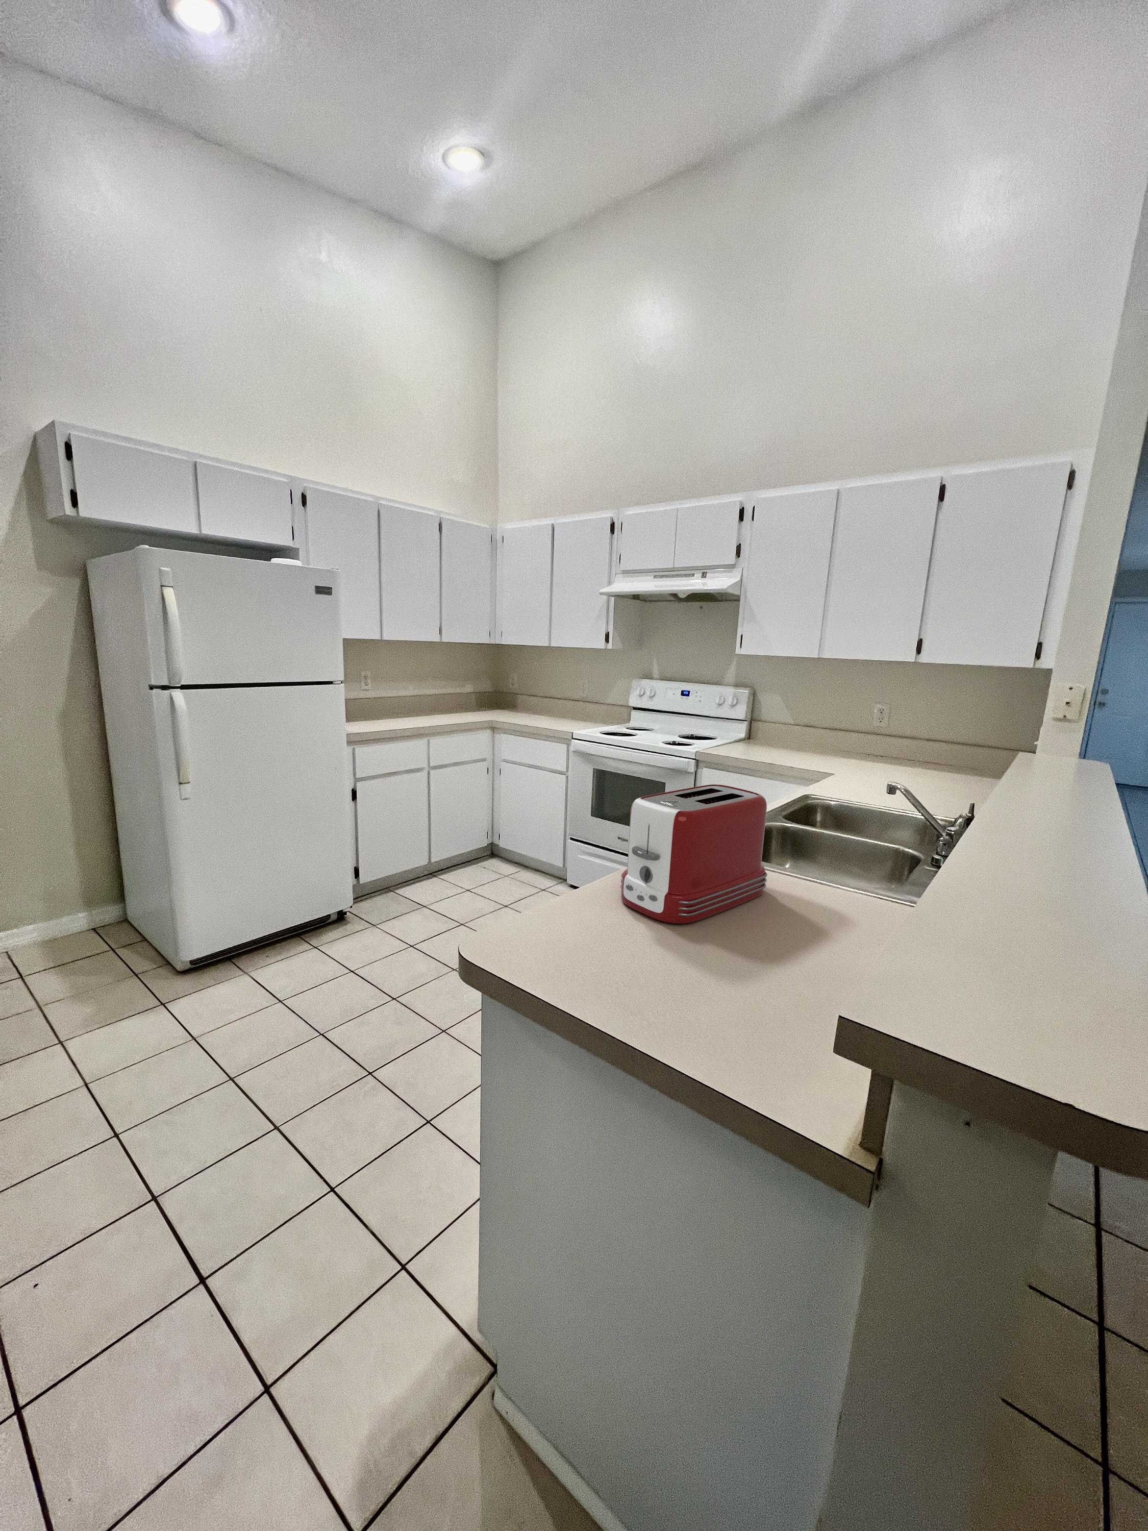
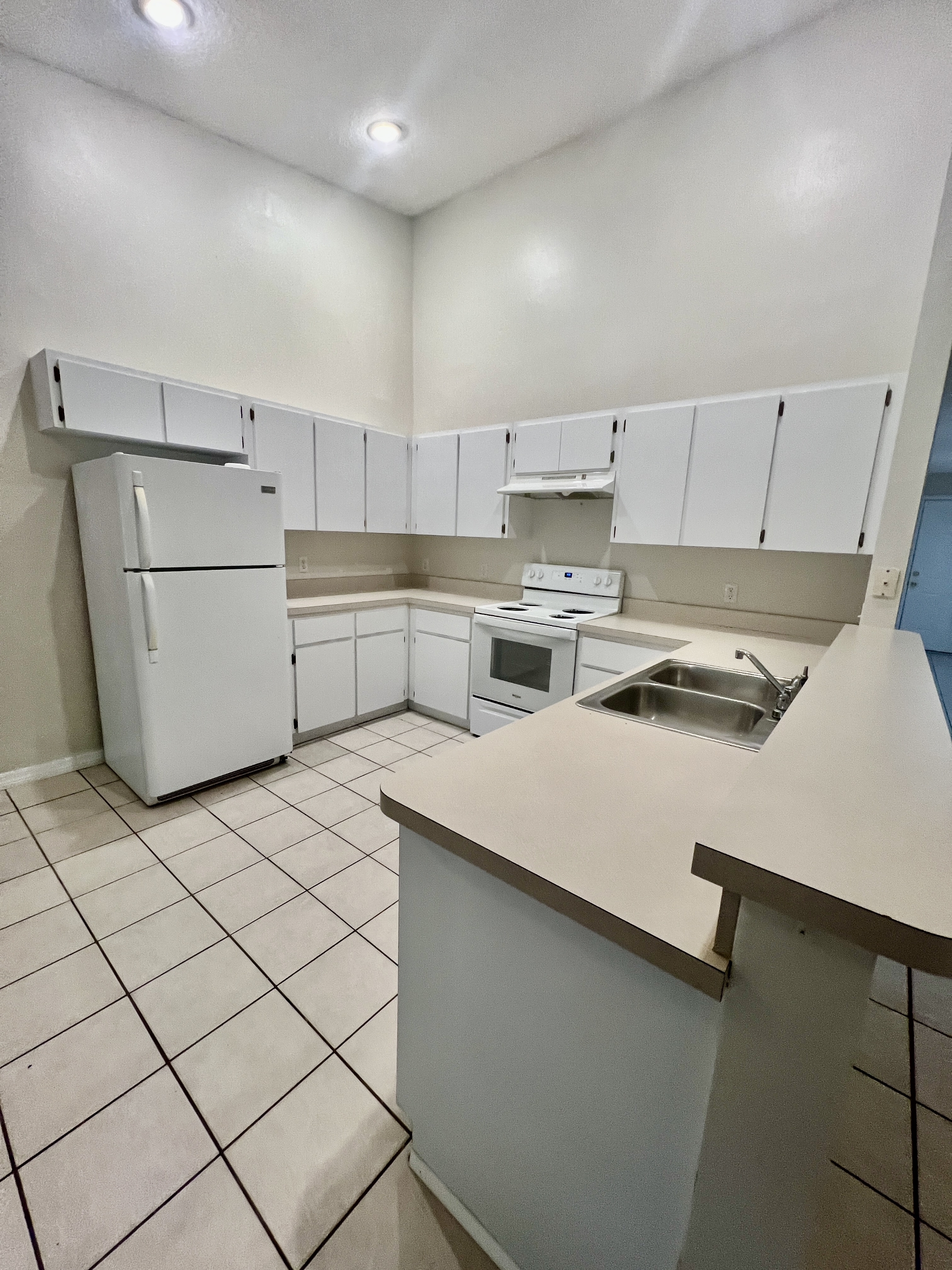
- toaster [620,784,768,925]
